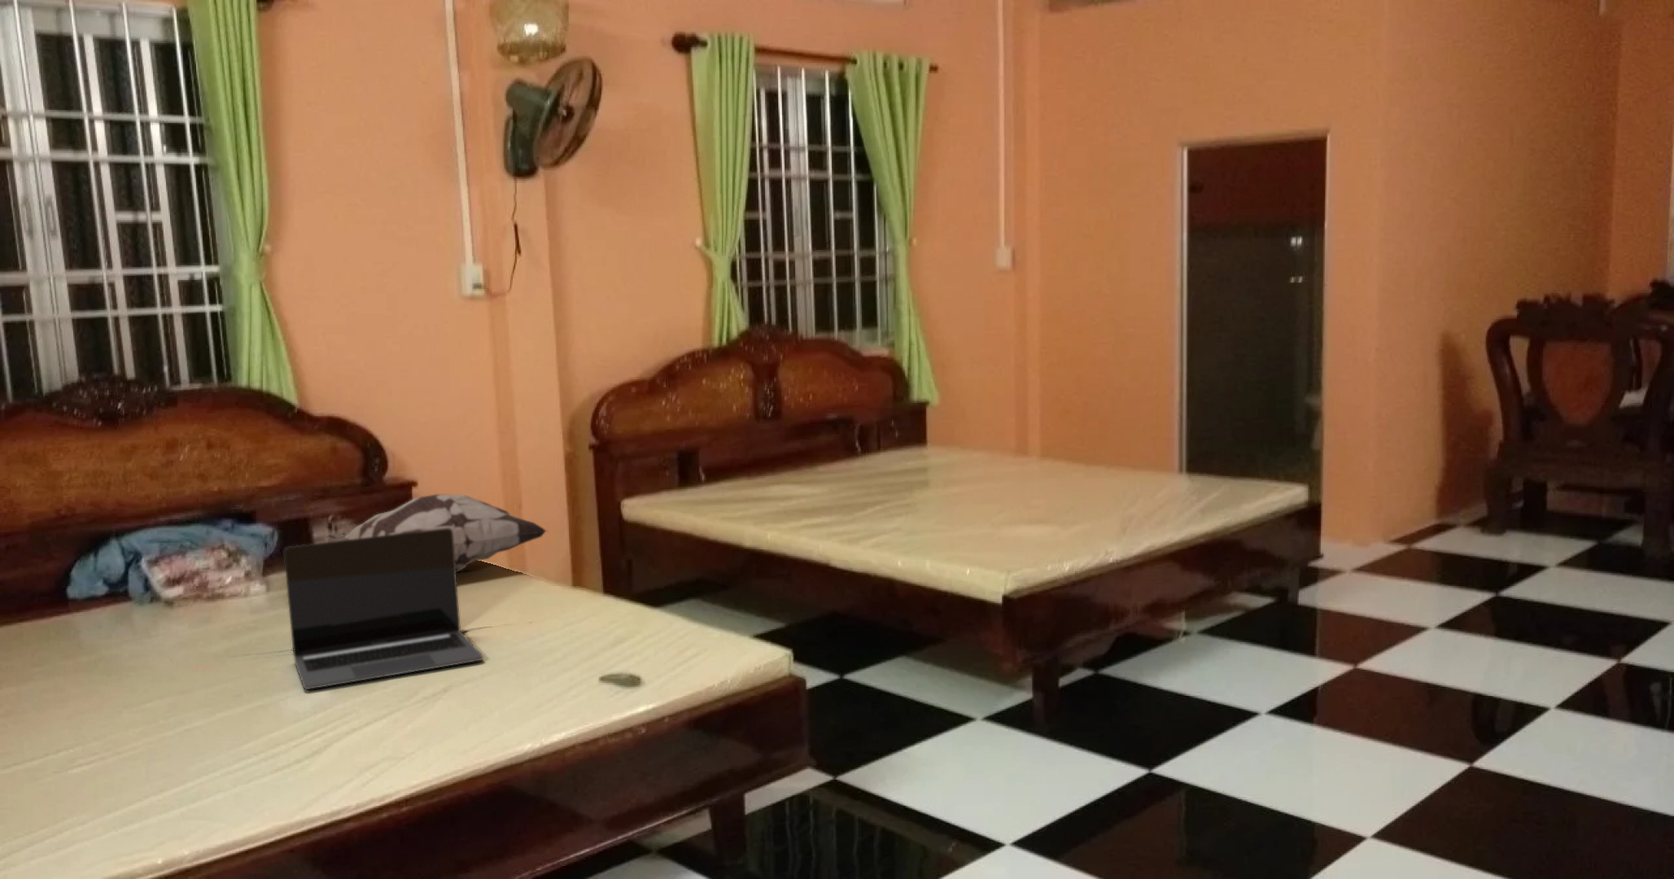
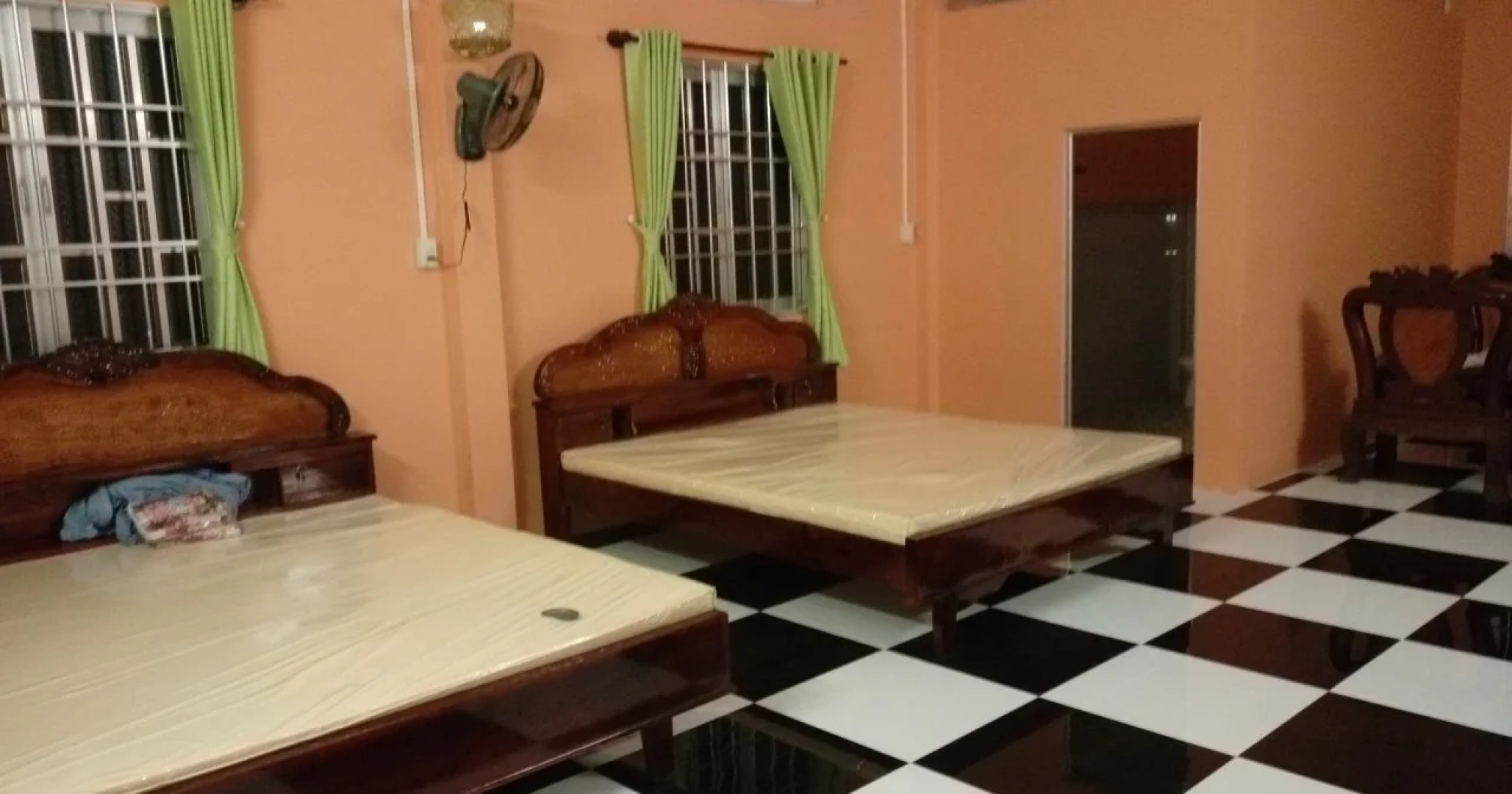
- laptop [283,528,484,690]
- decorative pillow [326,494,548,573]
